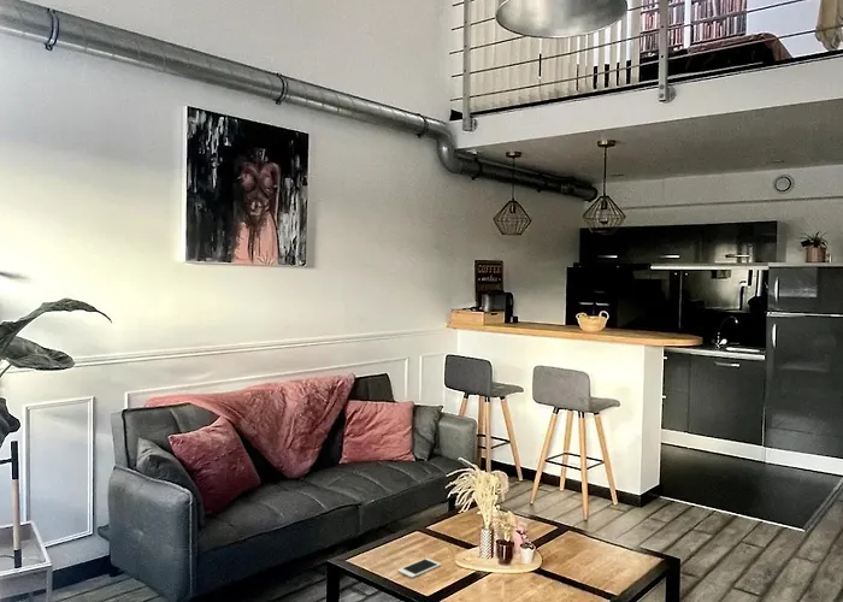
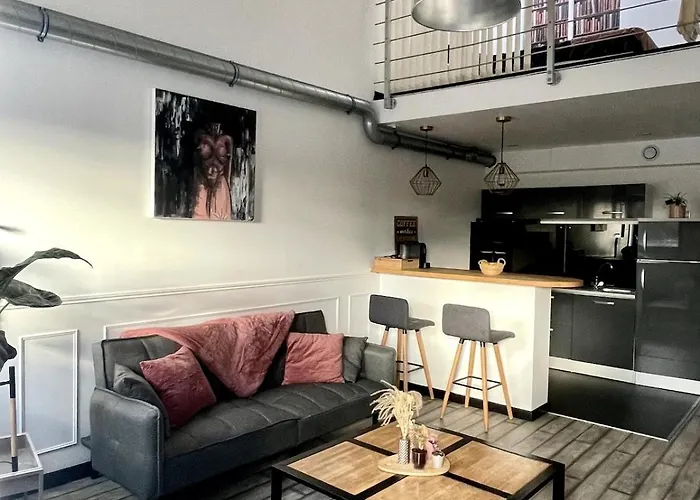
- cell phone [397,557,442,579]
